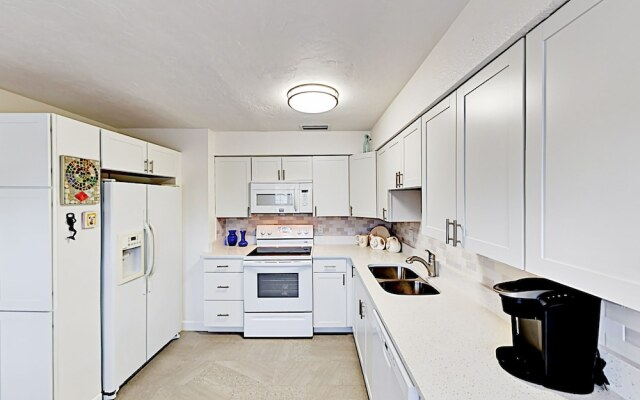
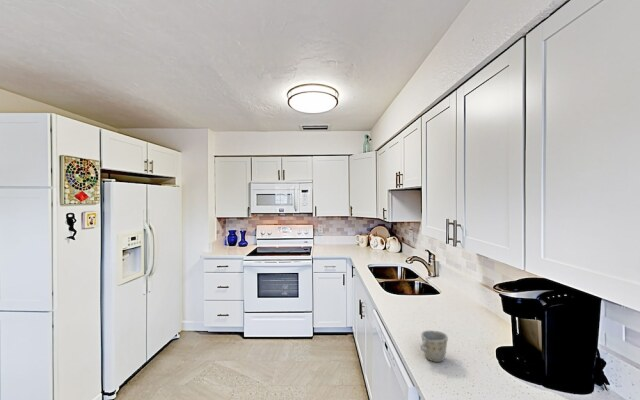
+ mug [420,329,449,363]
